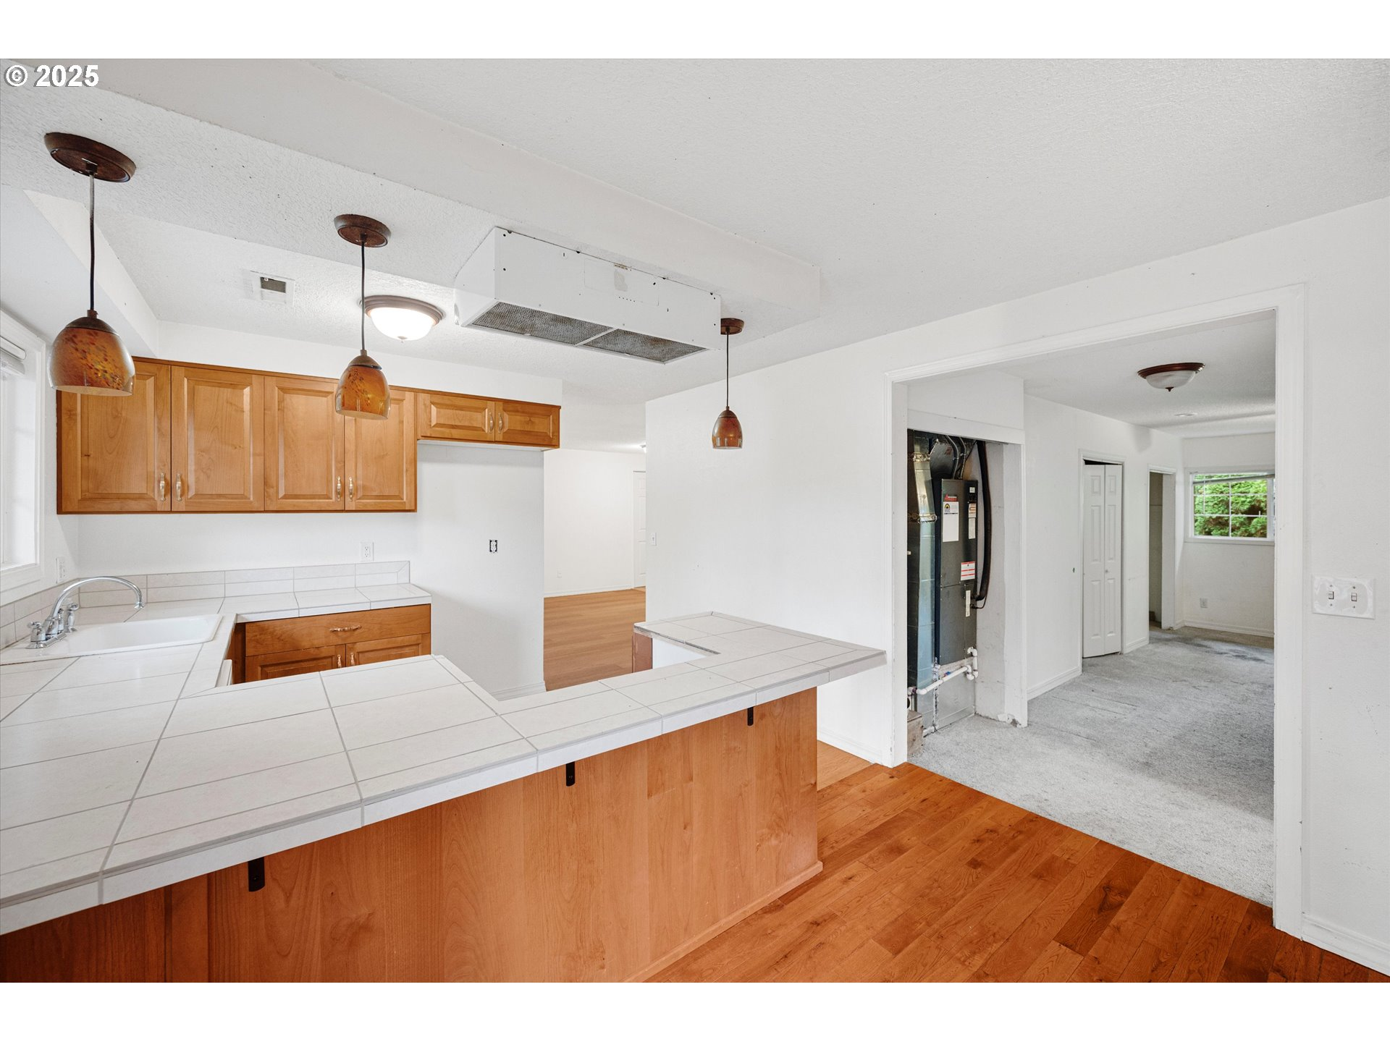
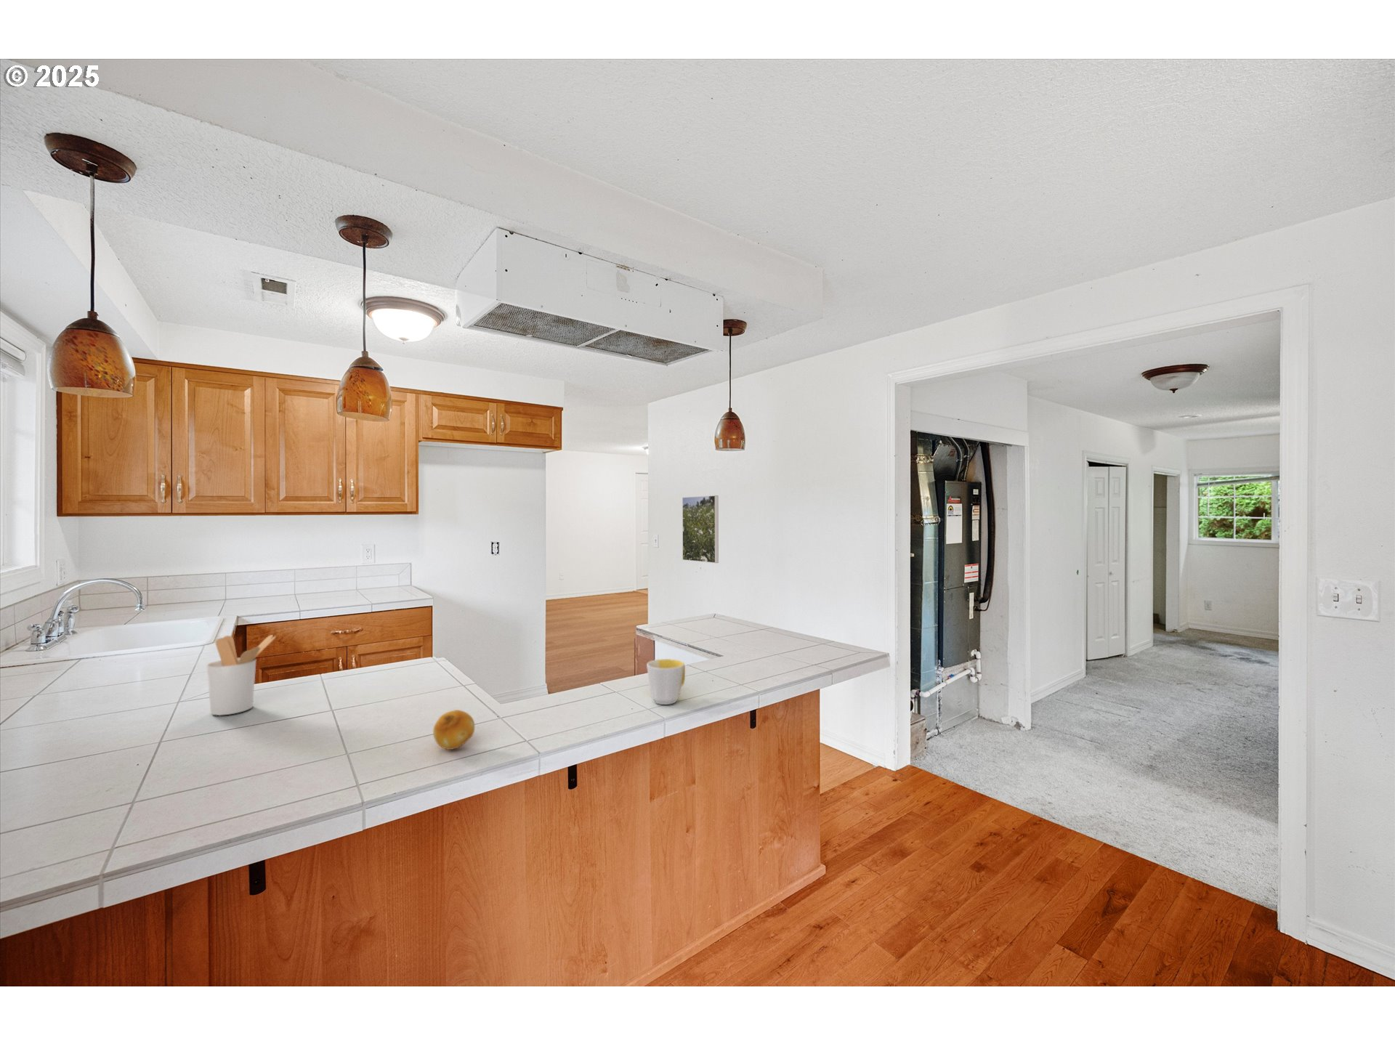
+ fruit [433,709,476,750]
+ utensil holder [207,634,276,716]
+ mug [646,658,685,705]
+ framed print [681,494,719,564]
